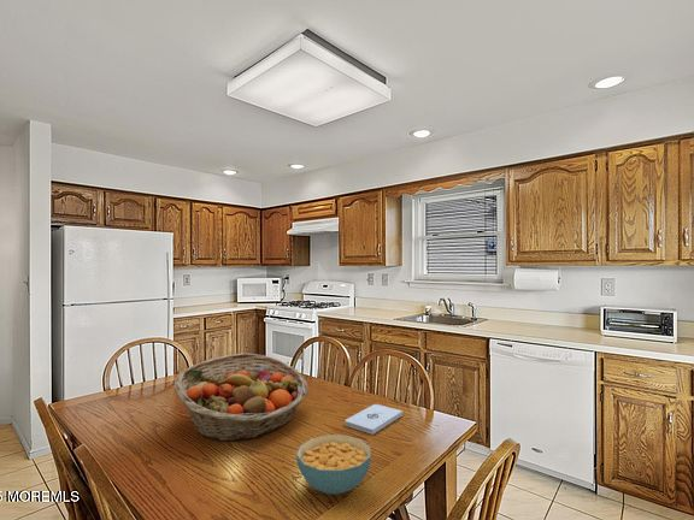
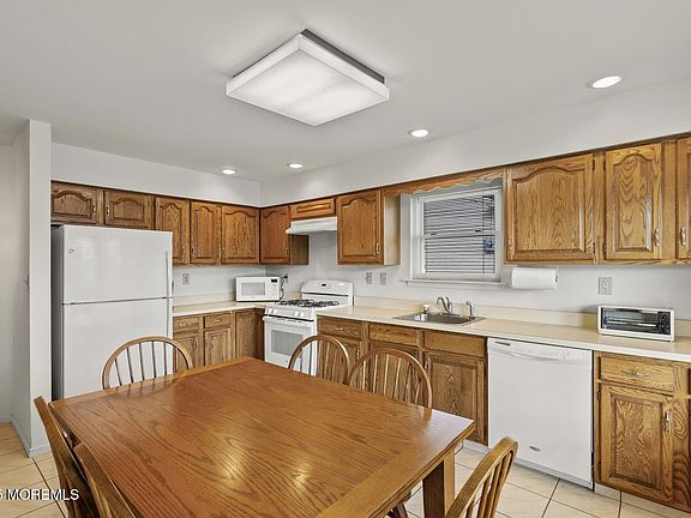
- cereal bowl [295,433,372,496]
- fruit basket [174,353,310,443]
- notepad [345,403,404,436]
